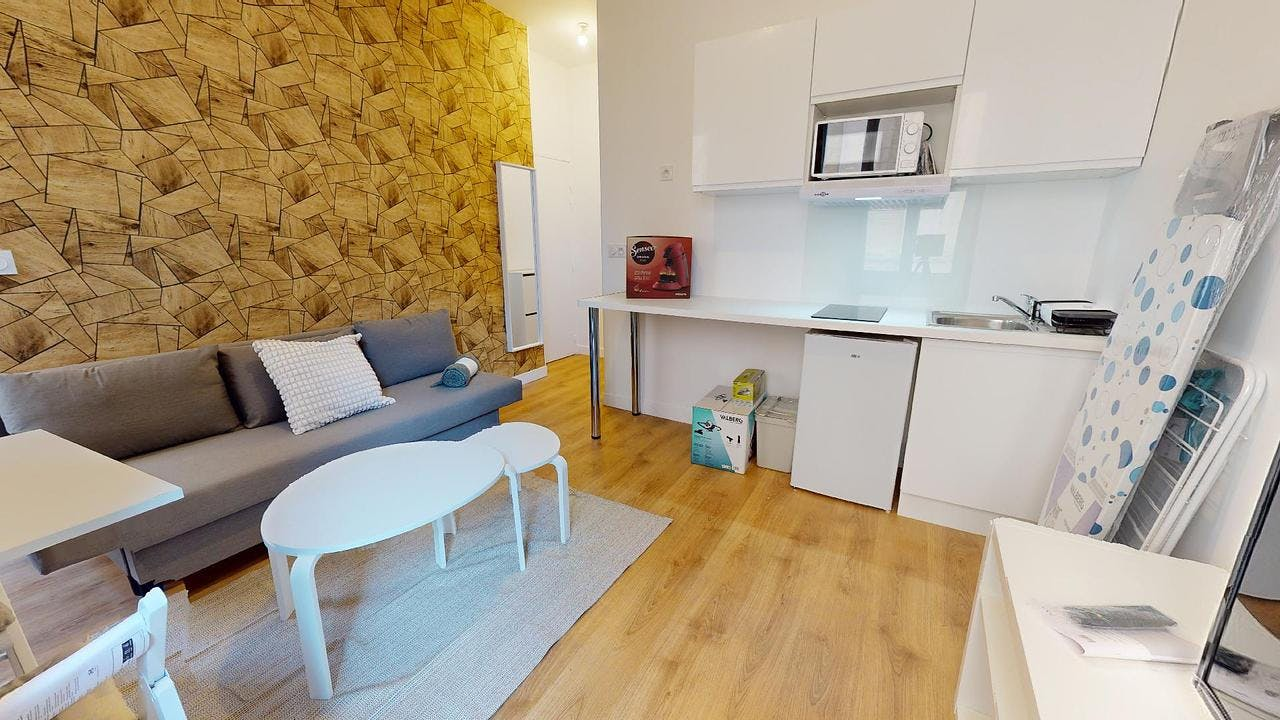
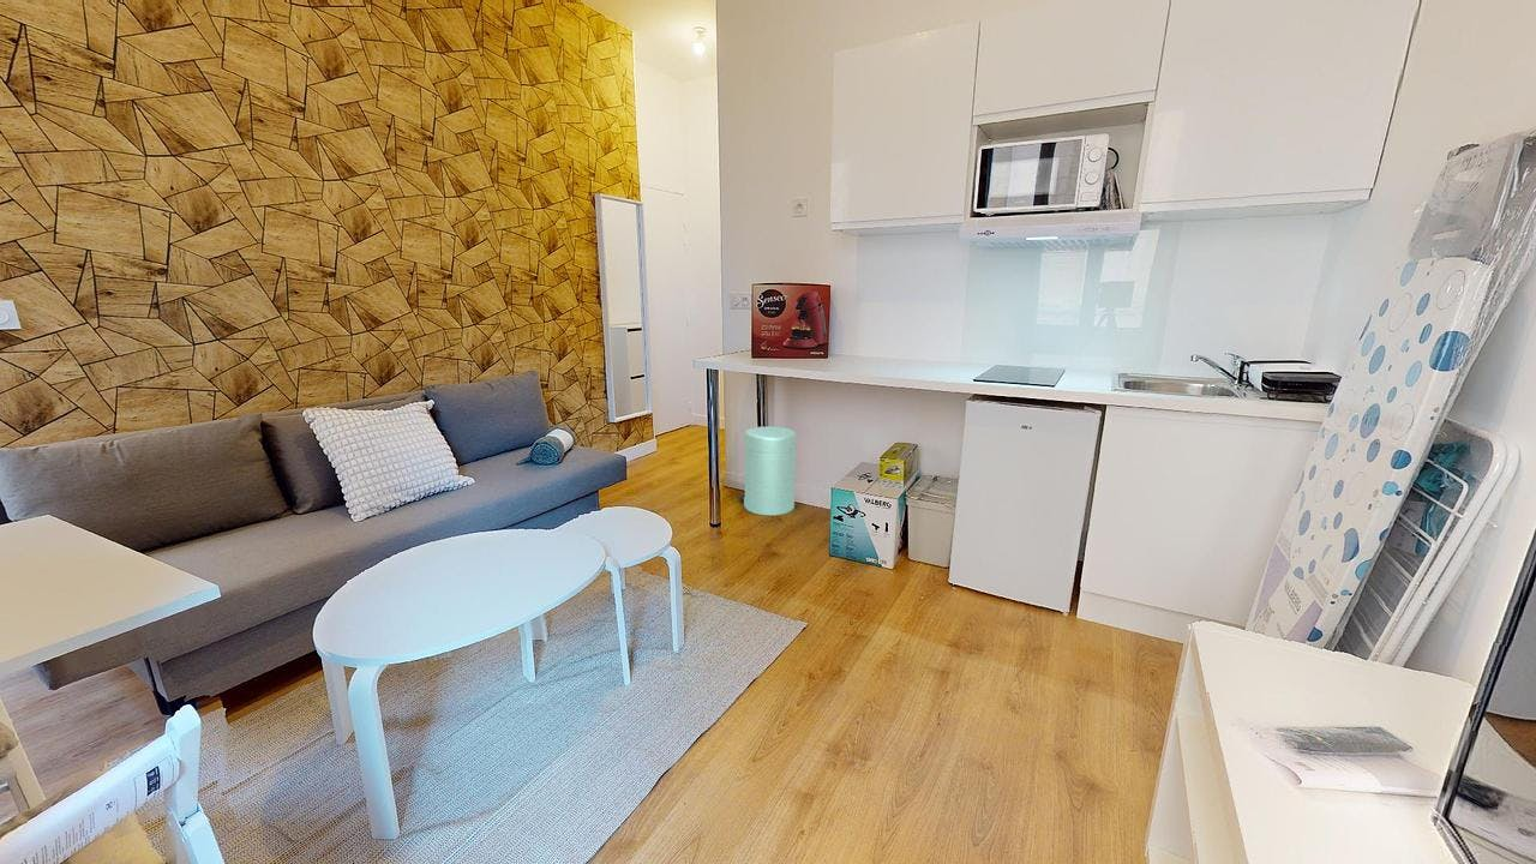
+ trash can [736,425,797,516]
